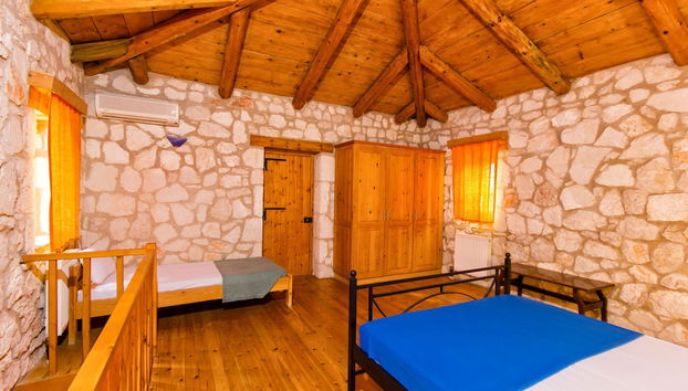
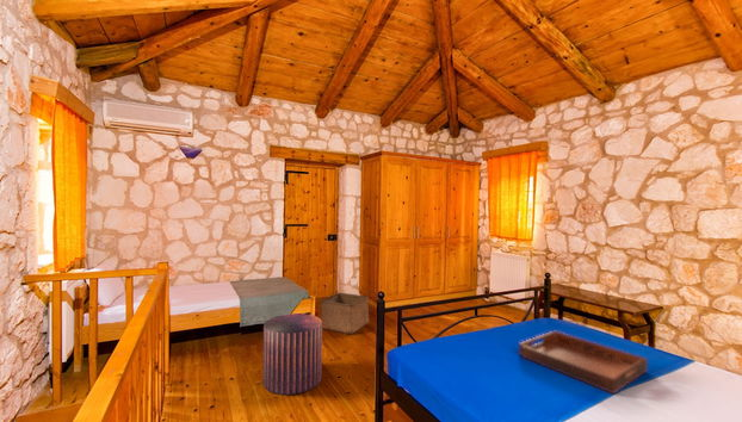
+ storage bin [319,292,370,335]
+ stool [262,312,323,396]
+ serving tray [518,330,649,396]
